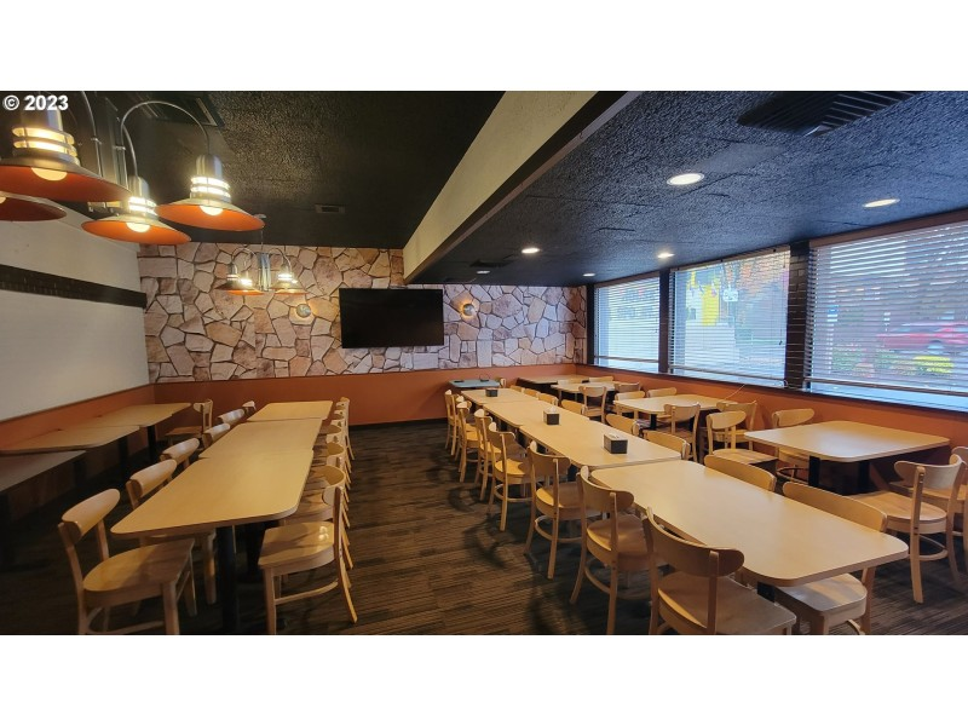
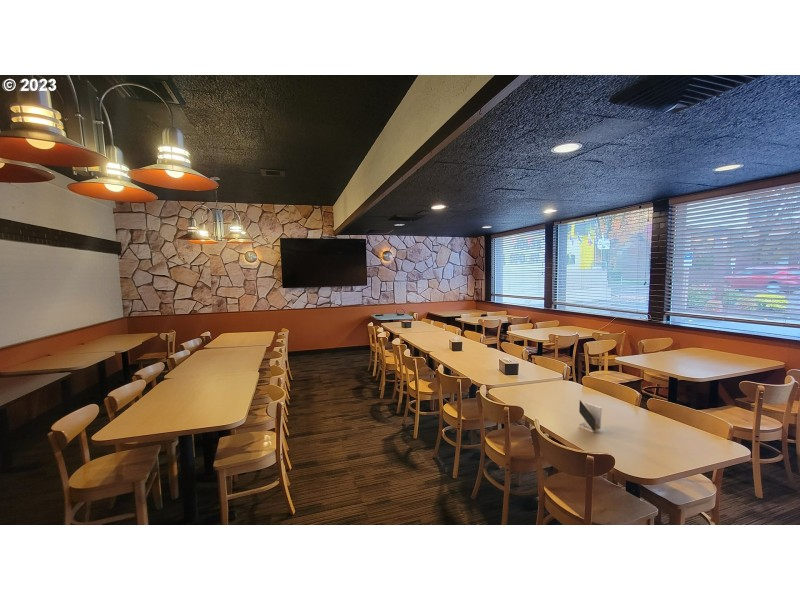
+ napkin holder [578,400,603,433]
